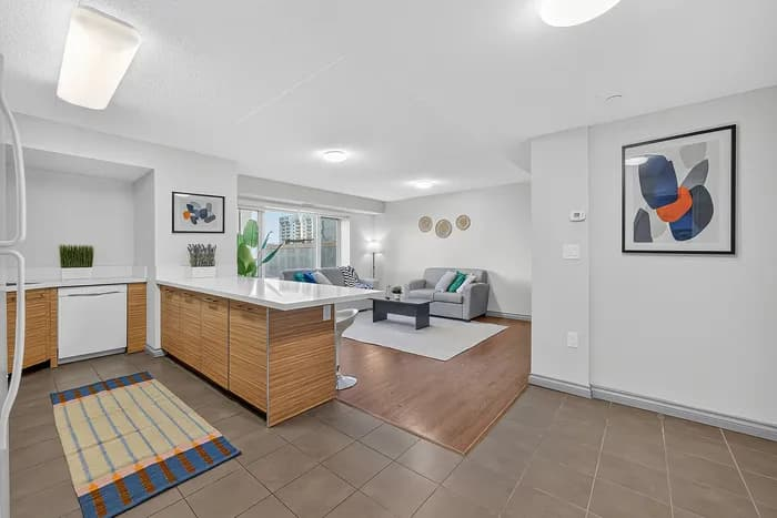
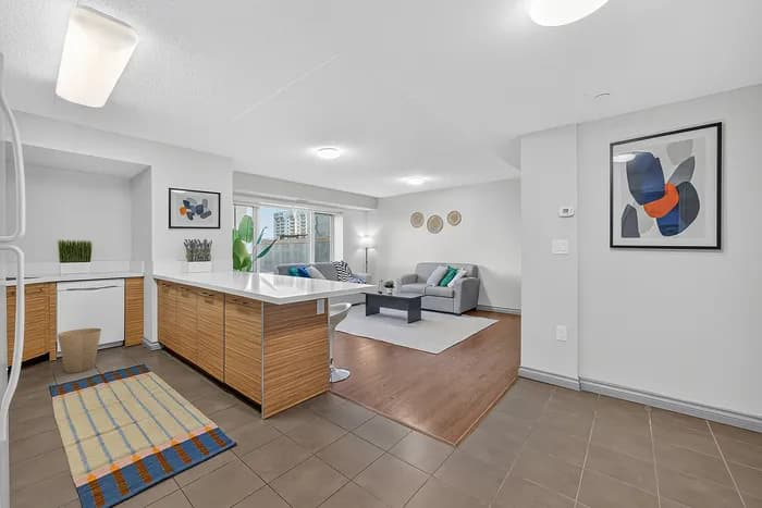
+ trash can [57,327,102,374]
